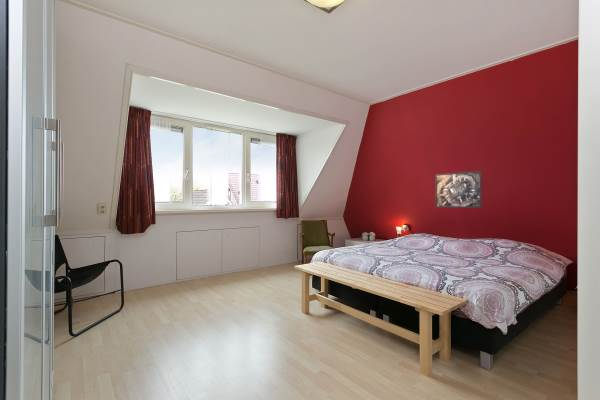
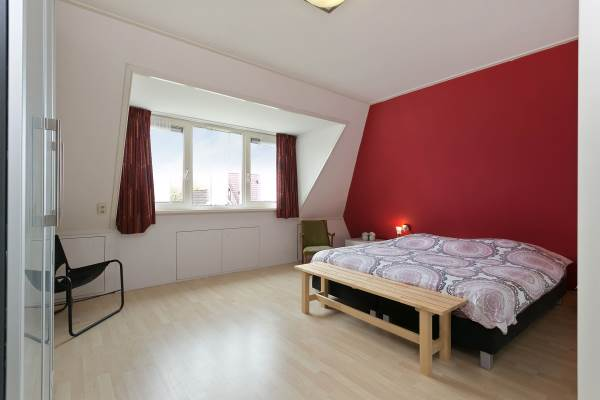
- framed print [435,170,483,209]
